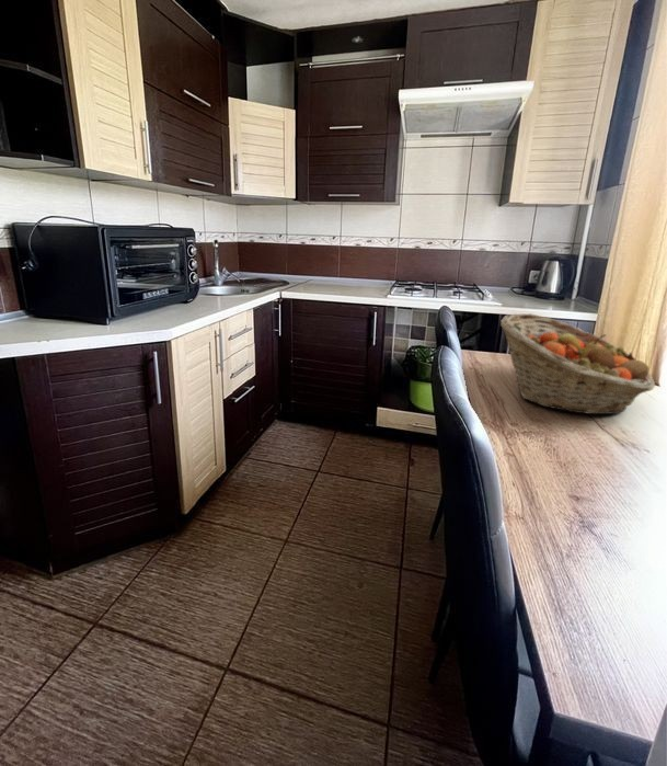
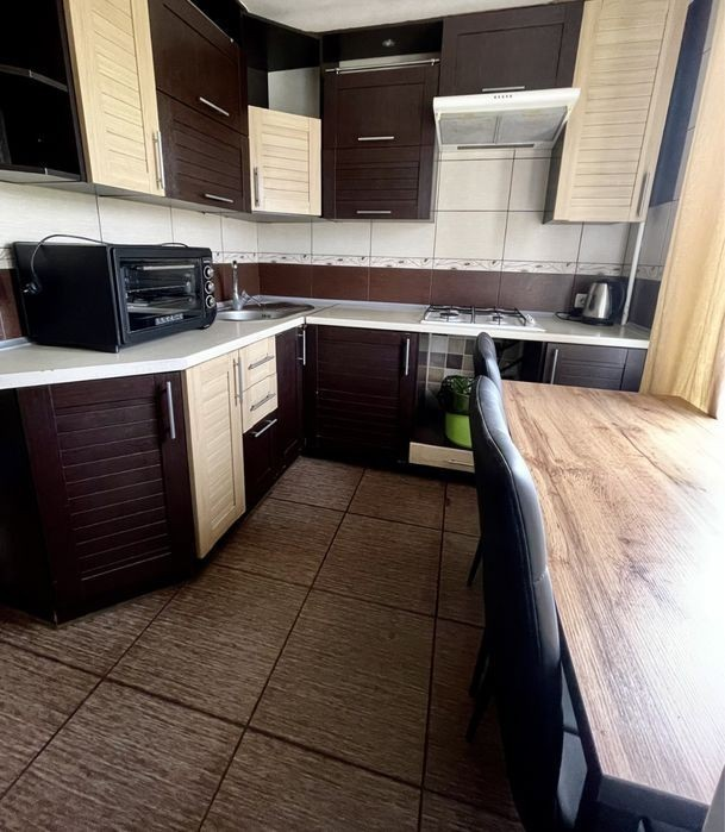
- fruit basket [499,312,656,415]
